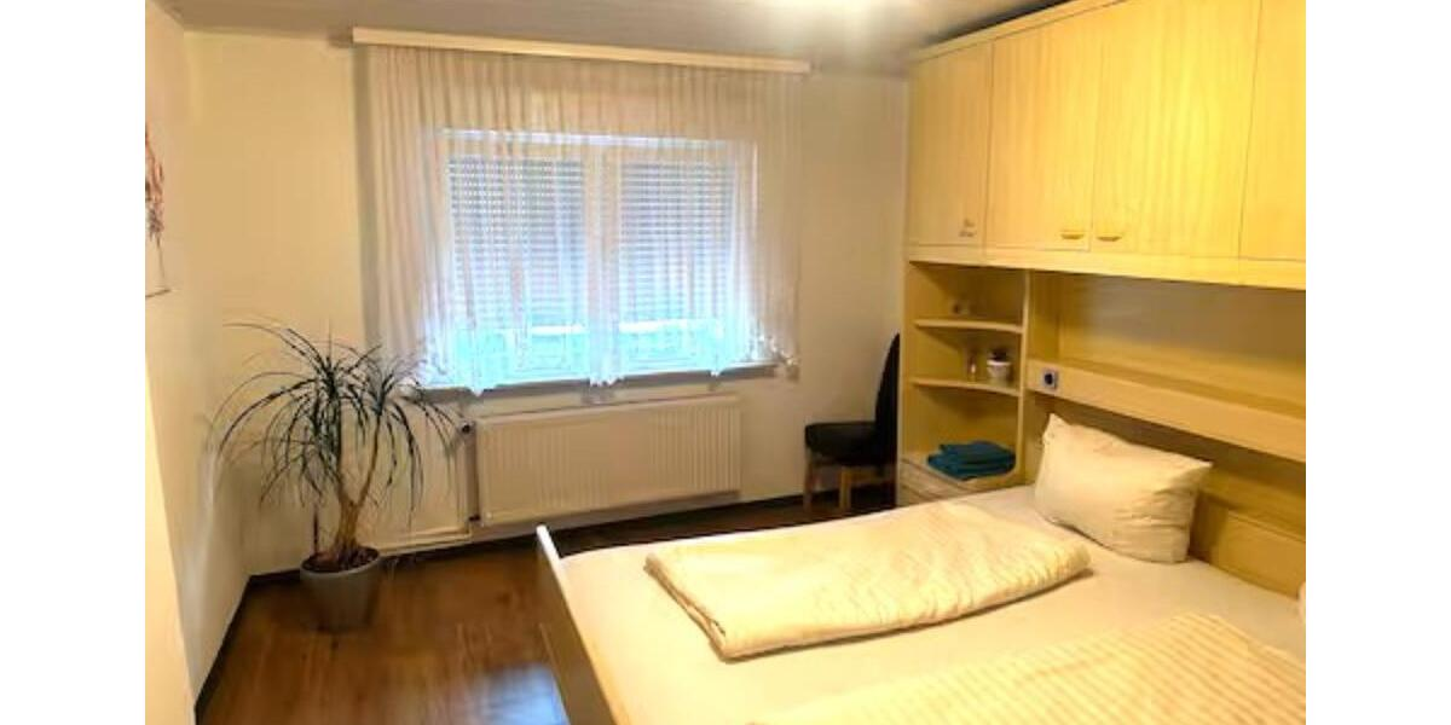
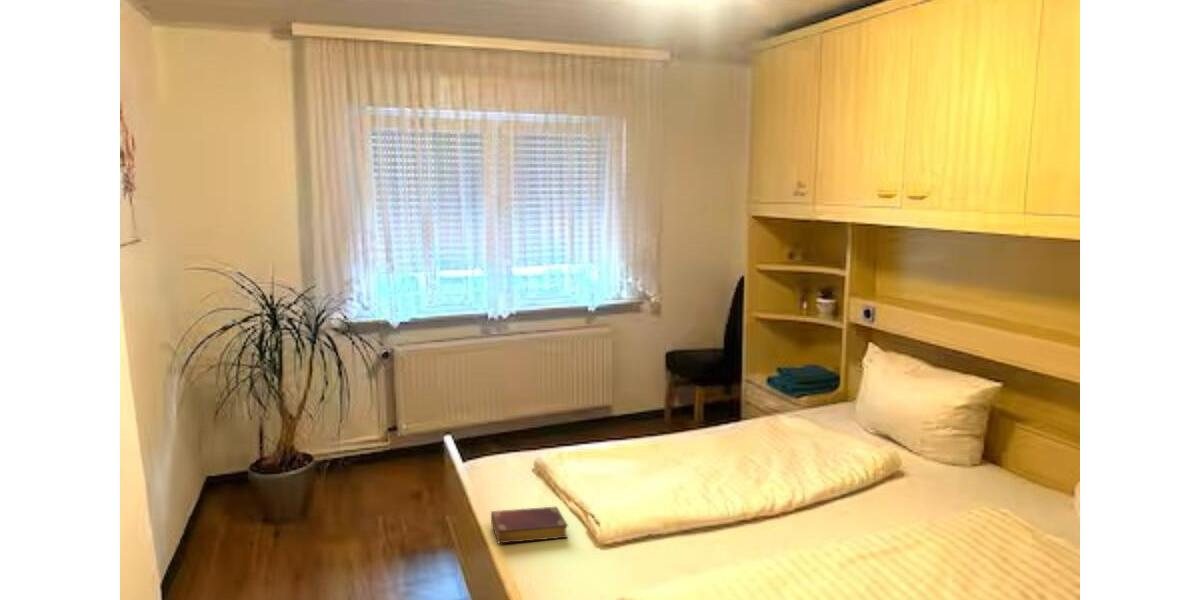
+ book [490,506,569,545]
